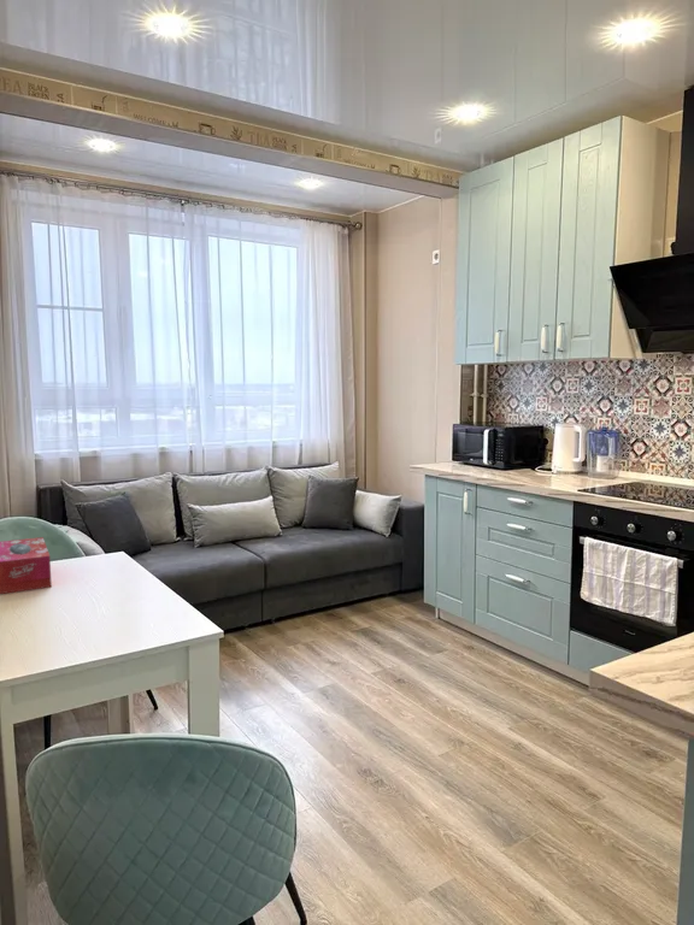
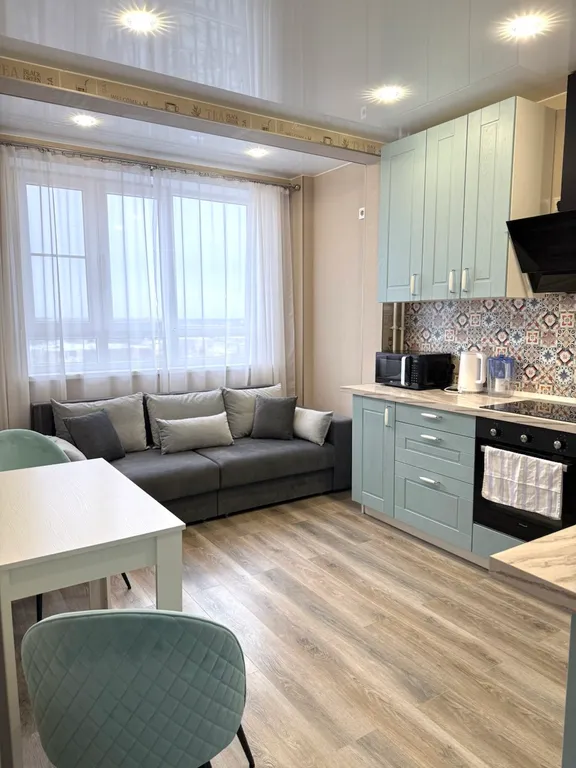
- tissue box [0,536,53,595]
